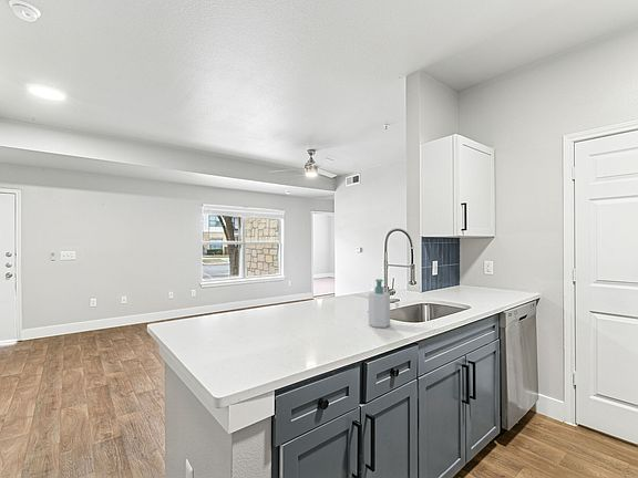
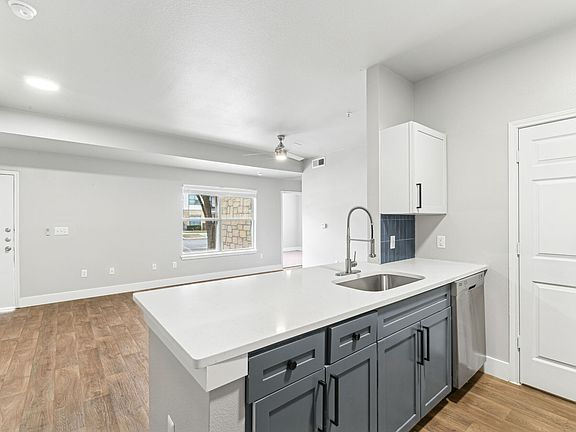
- soap bottle [368,278,391,329]
